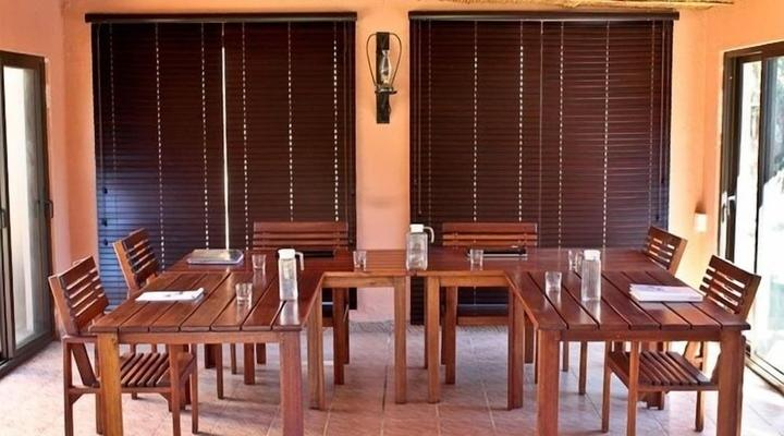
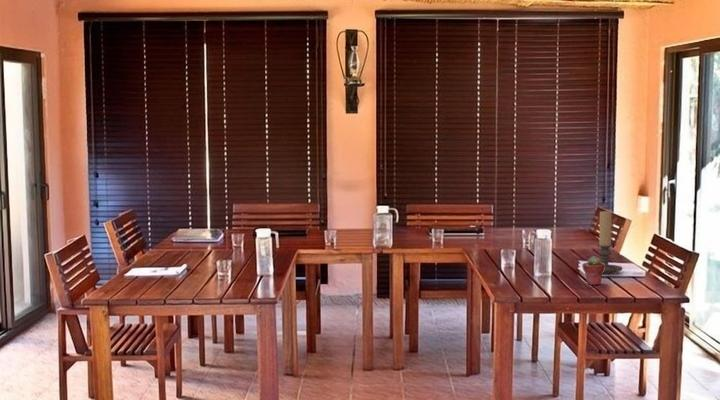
+ candle holder [596,209,623,276]
+ potted succulent [581,255,605,286]
